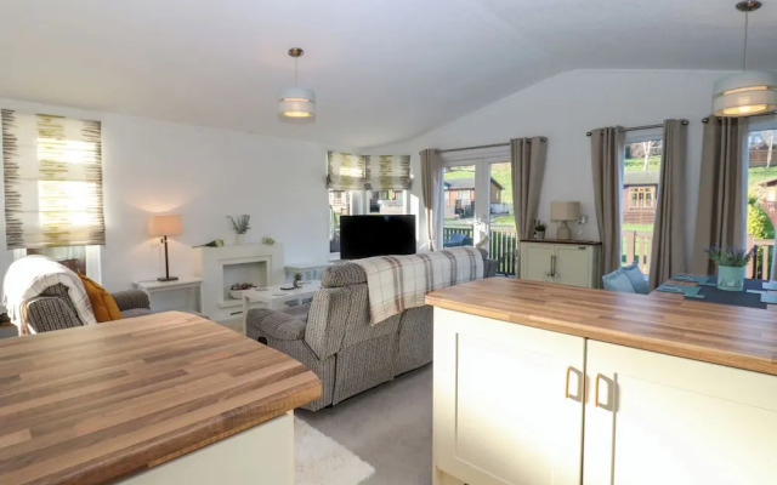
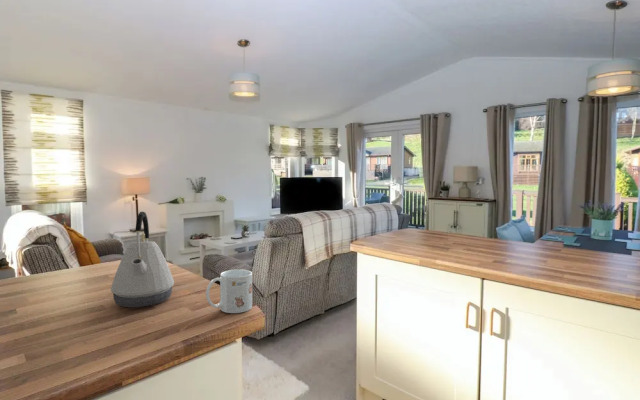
+ mug [205,268,253,314]
+ kettle [110,211,175,308]
